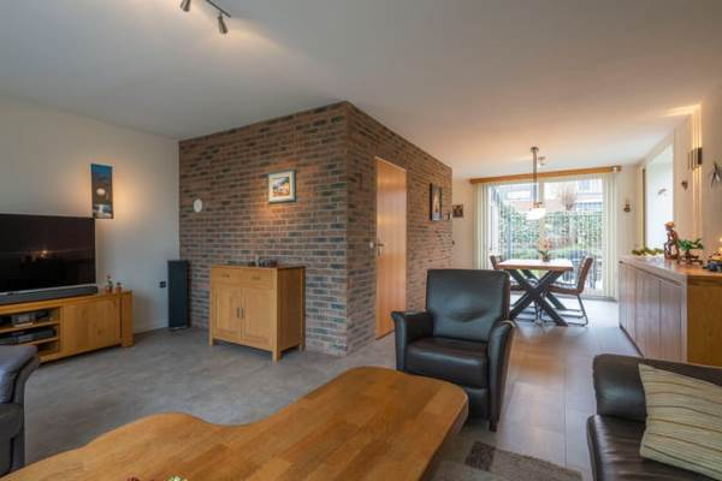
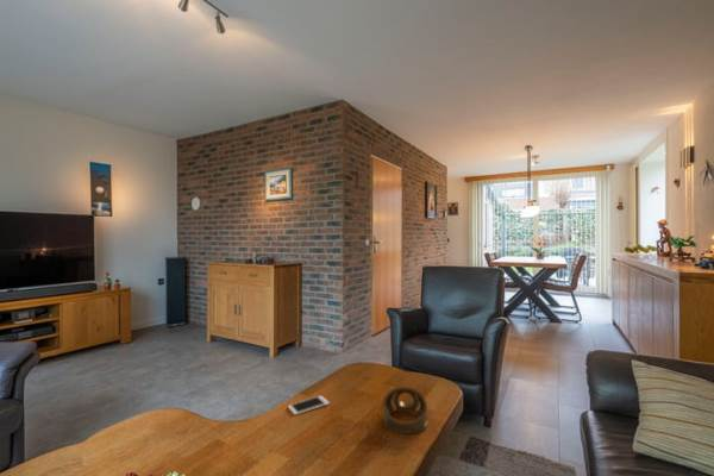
+ cell phone [287,394,331,416]
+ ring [382,386,428,436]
